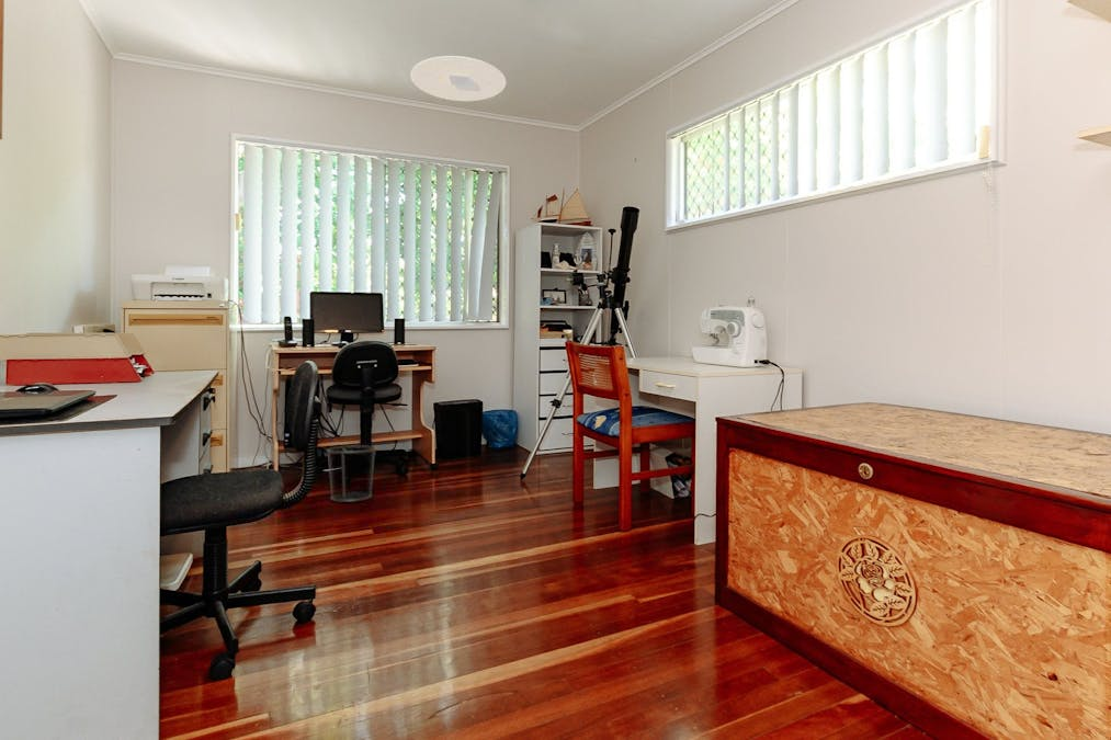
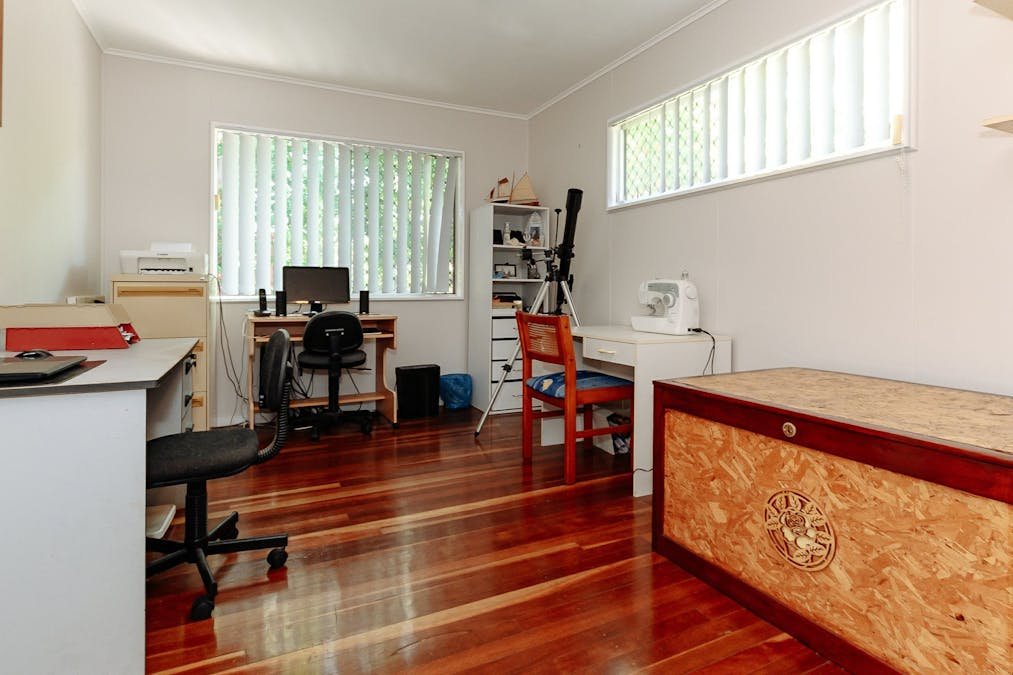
- waste bin [326,444,377,503]
- ceiling light [410,55,507,102]
